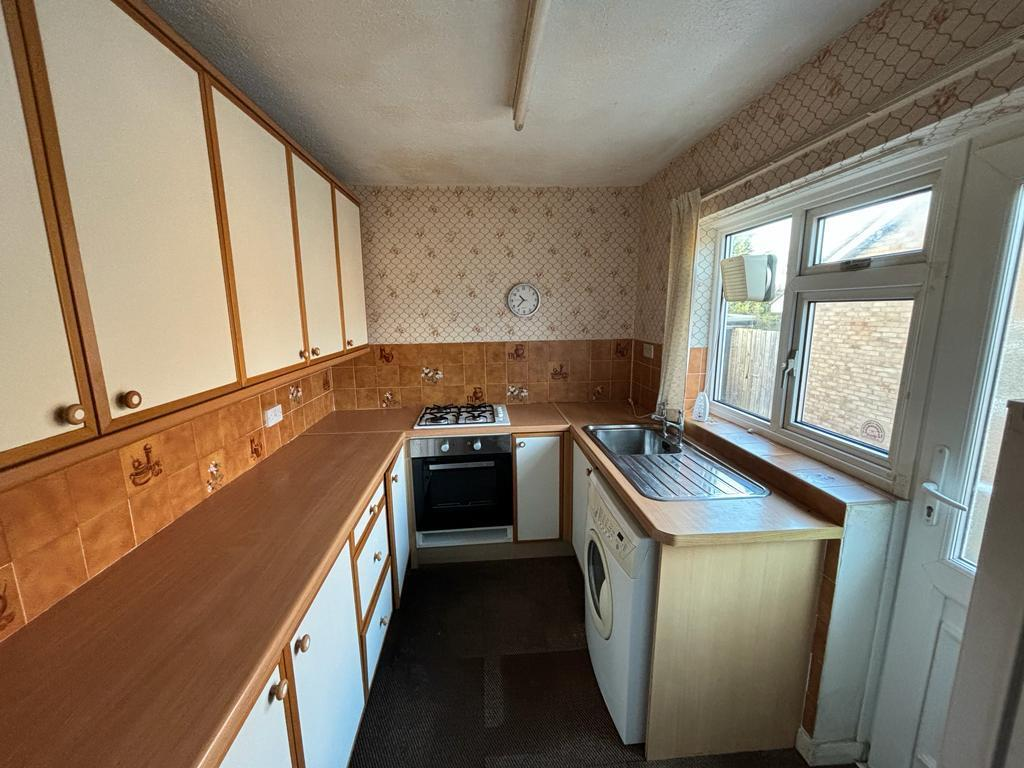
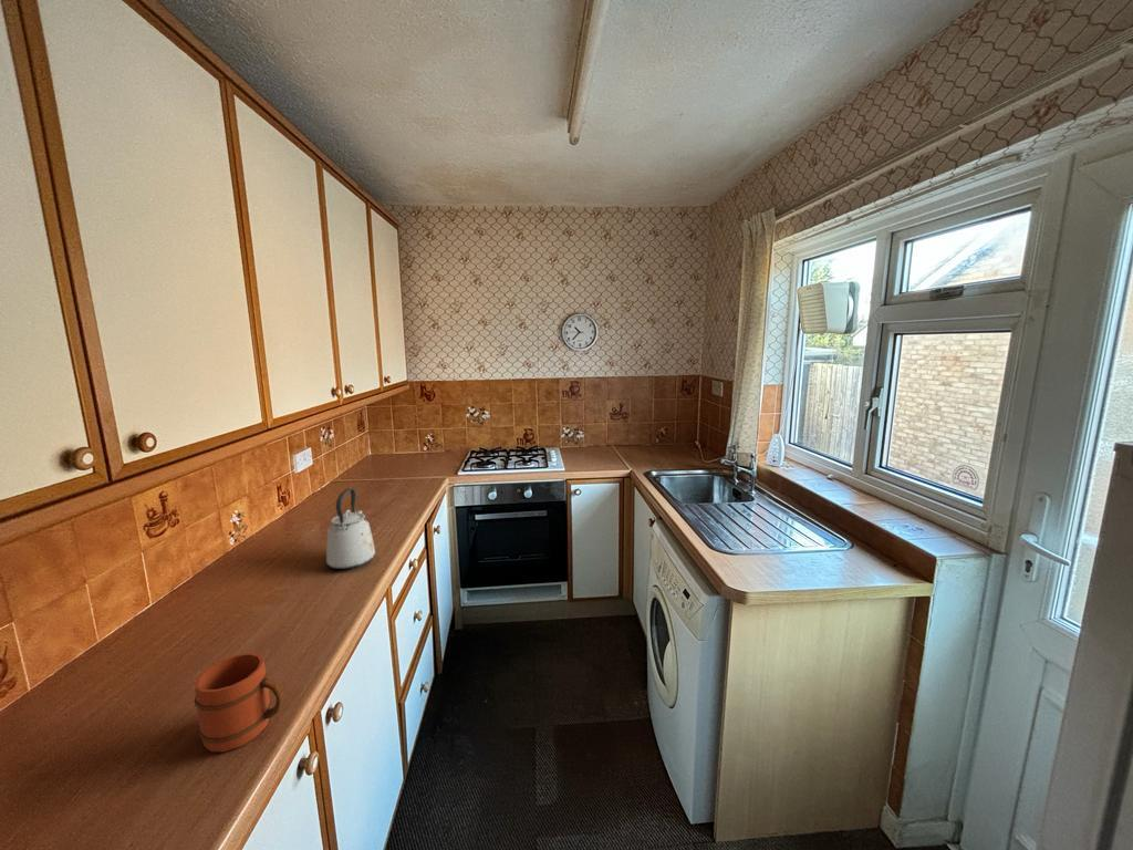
+ kettle [325,487,376,570]
+ mug [194,652,284,753]
